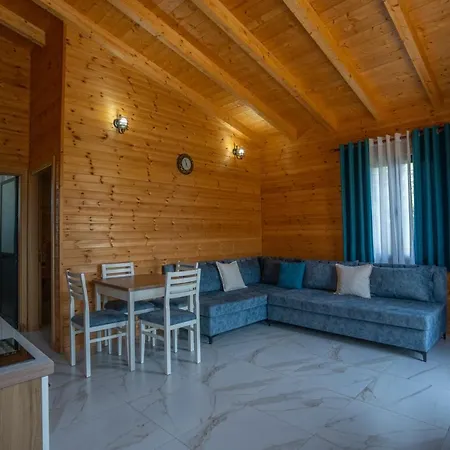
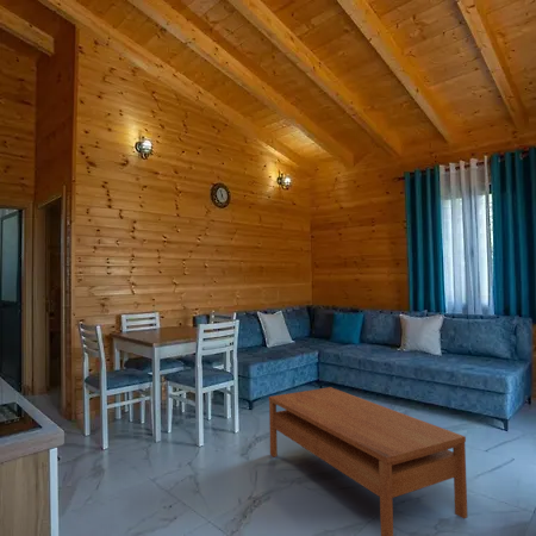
+ coffee table [268,386,468,536]
